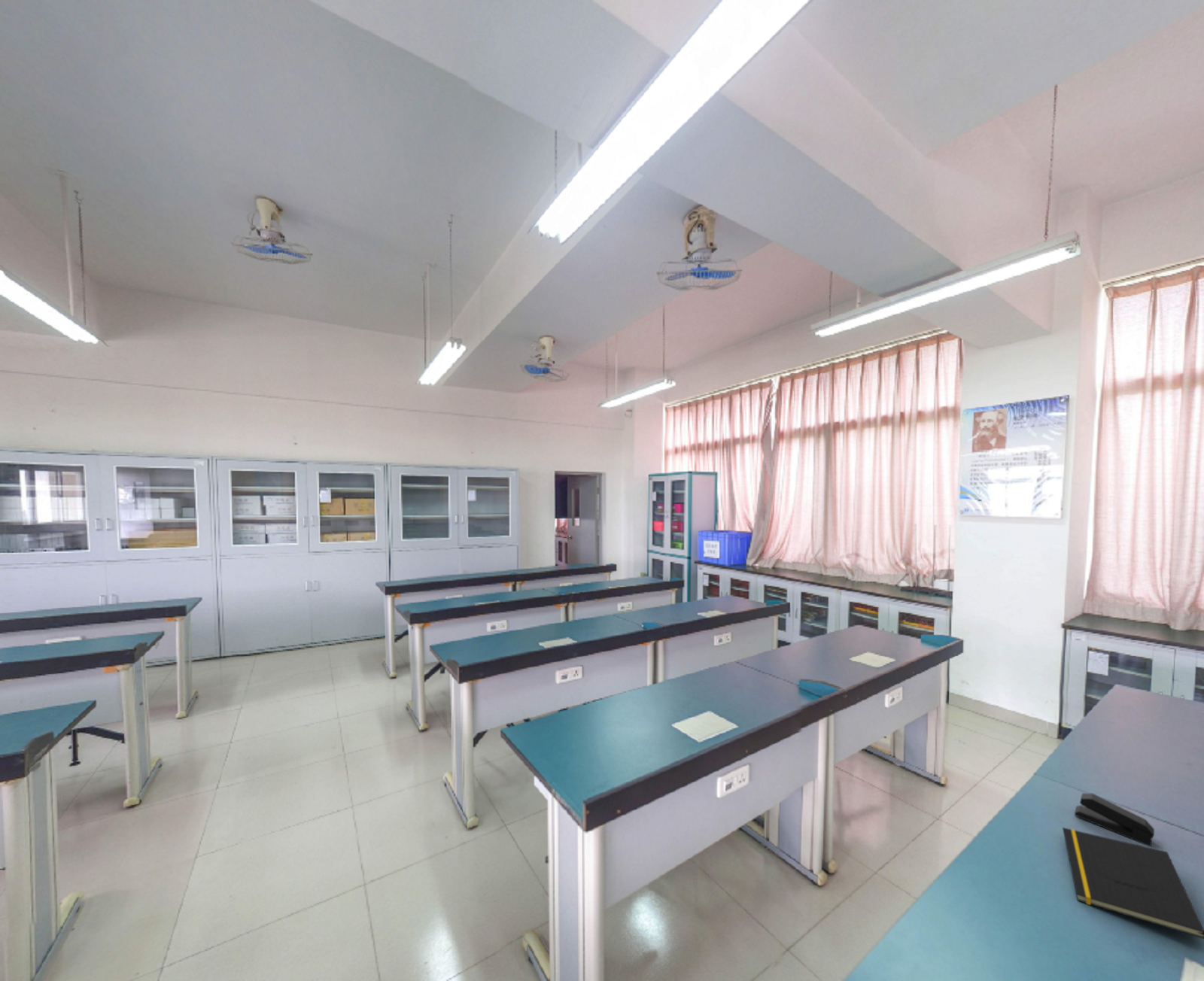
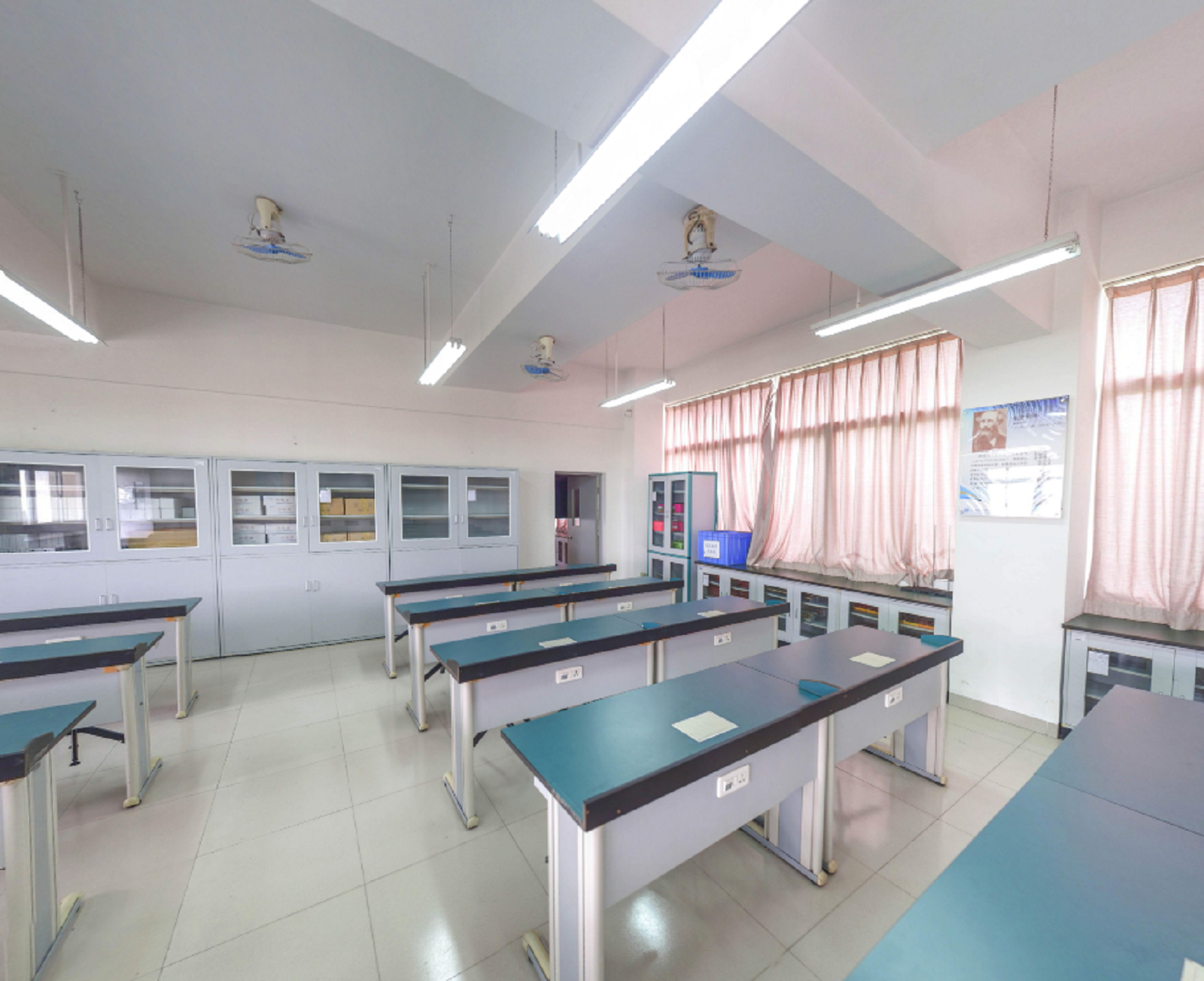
- stapler [1074,792,1155,848]
- notepad [1062,827,1204,940]
